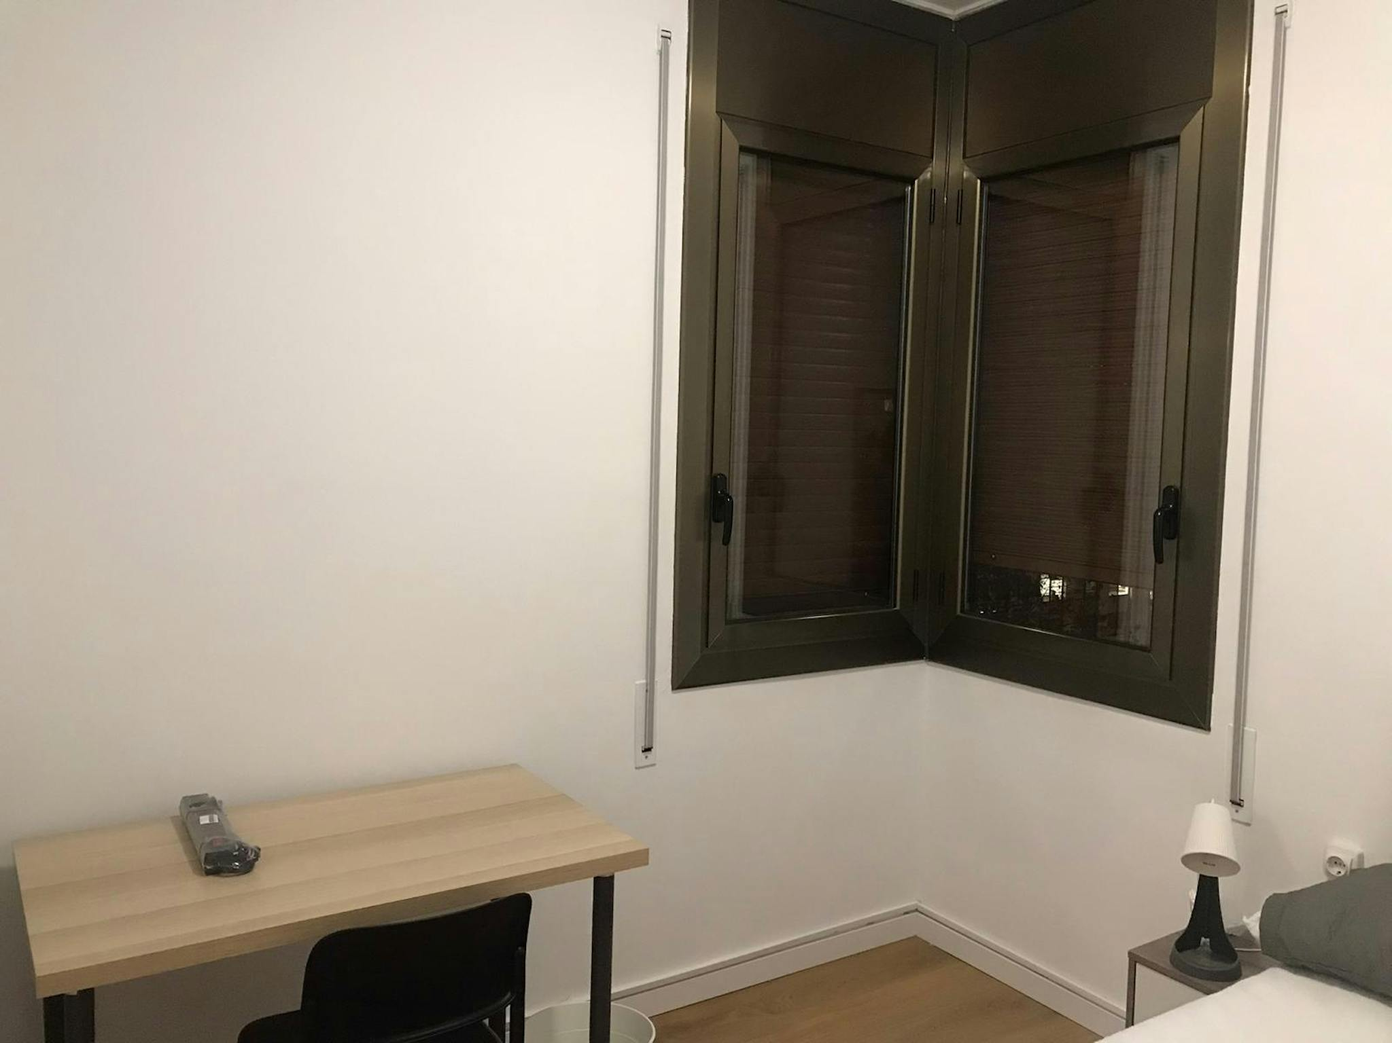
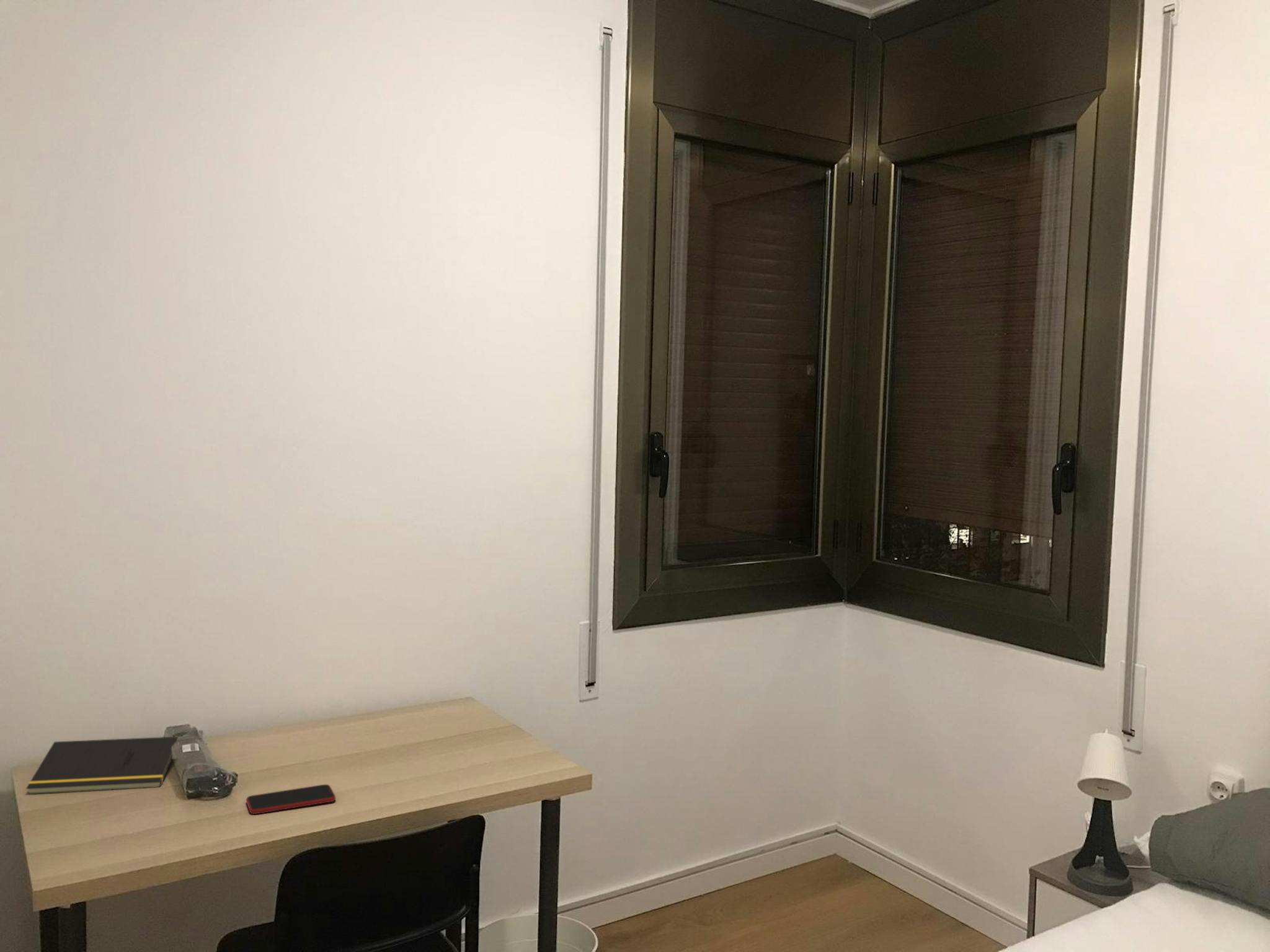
+ notepad [25,736,179,795]
+ smartphone [246,784,336,814]
